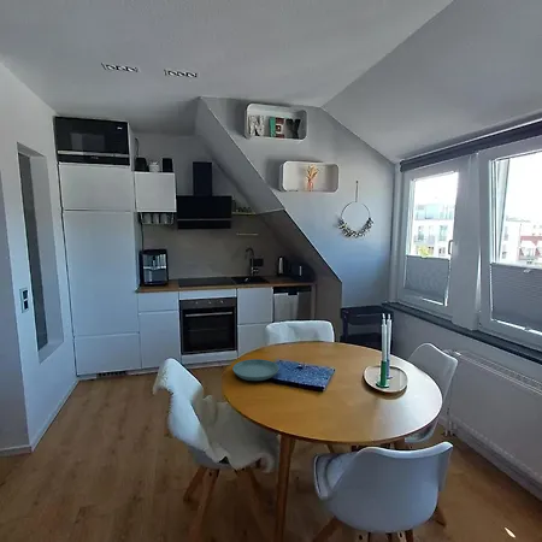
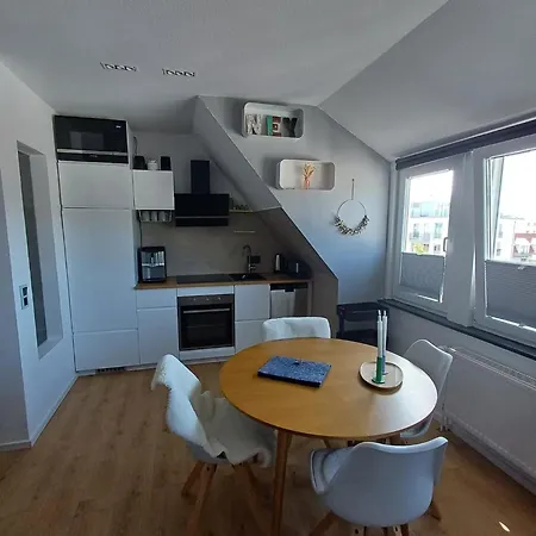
- saucer [231,358,279,382]
